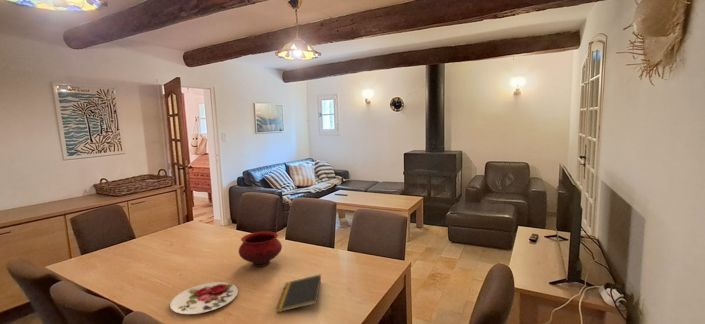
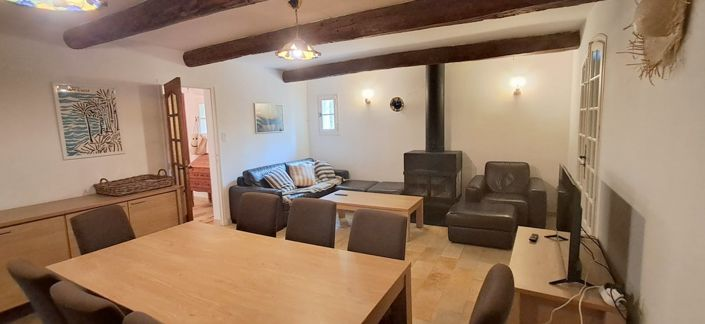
- plate [169,281,239,315]
- bowl [238,230,283,268]
- notepad [275,274,322,314]
